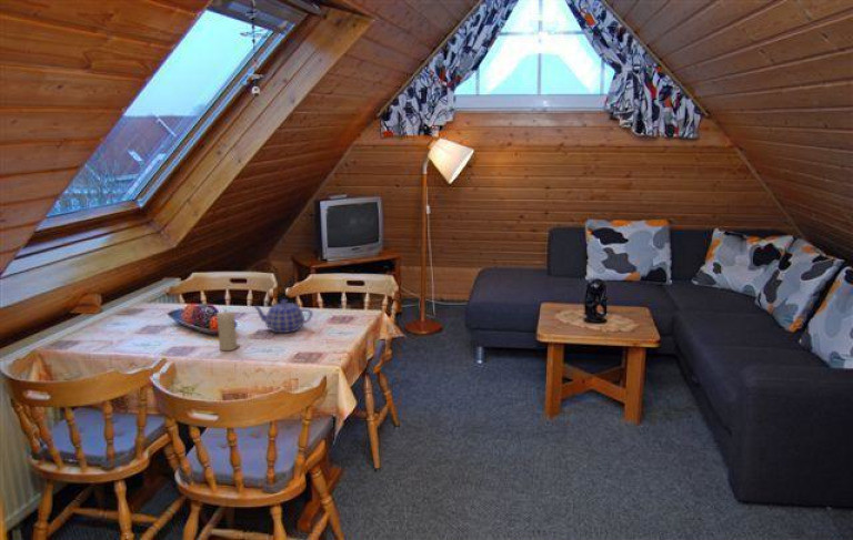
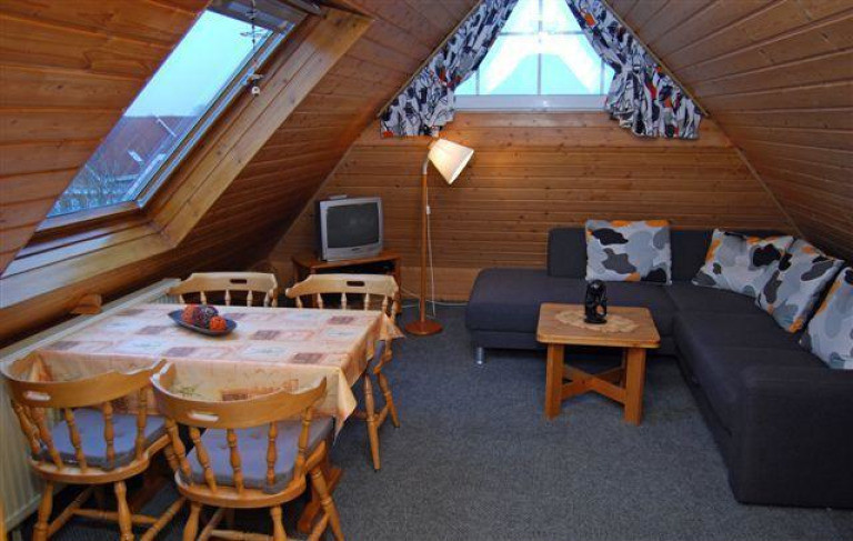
- candle [215,308,241,351]
- teapot [251,298,314,334]
